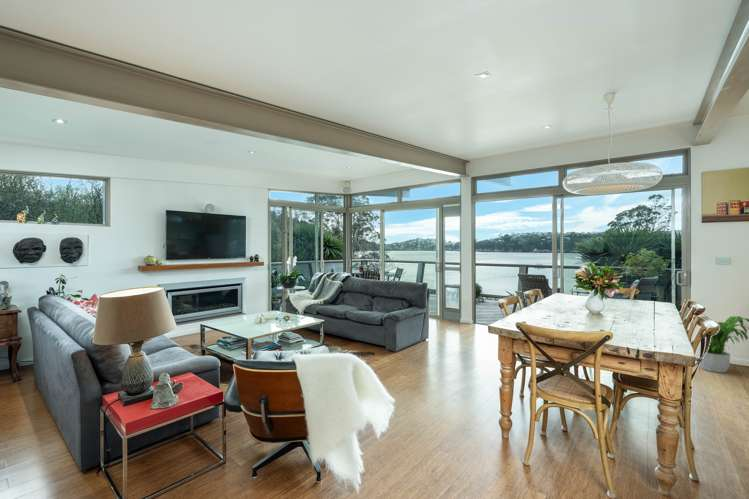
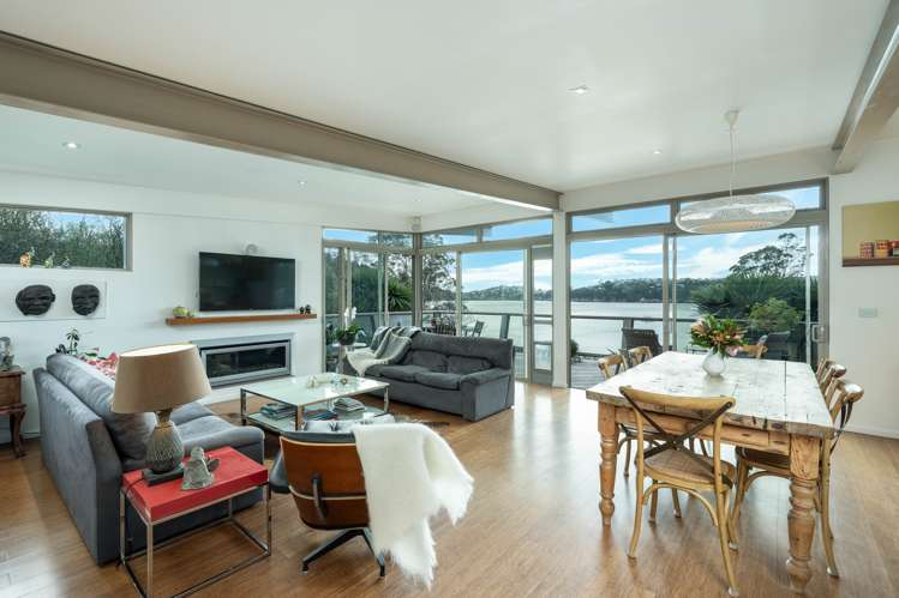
- potted plant [699,314,749,374]
